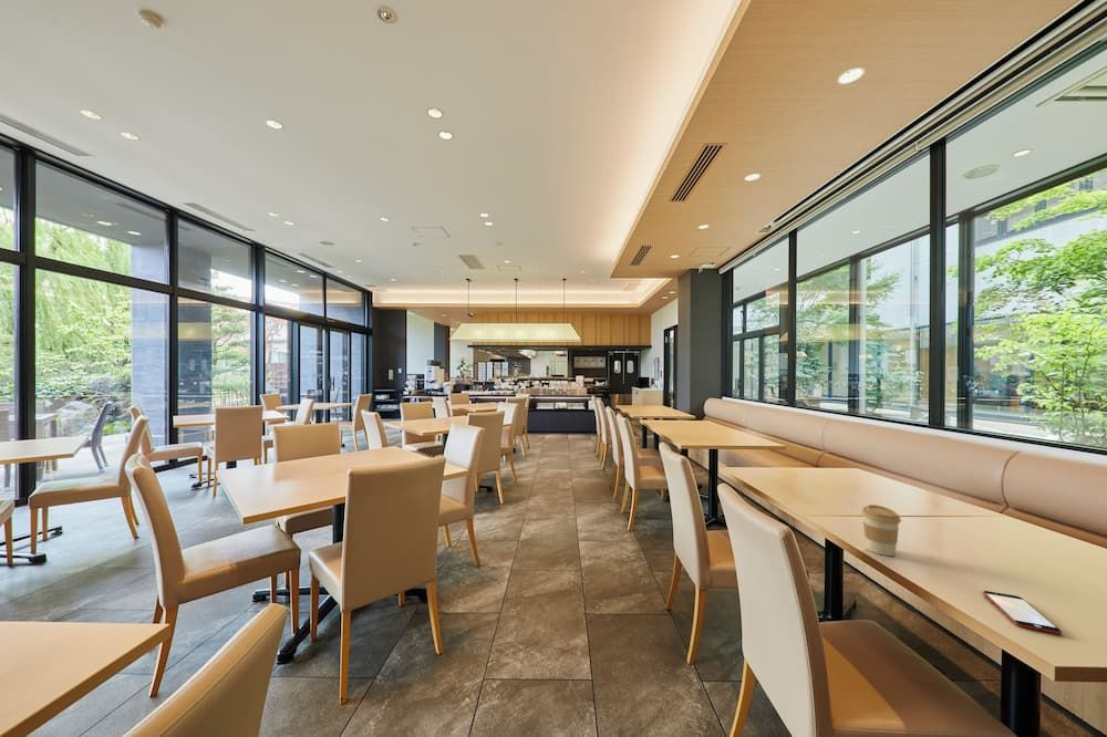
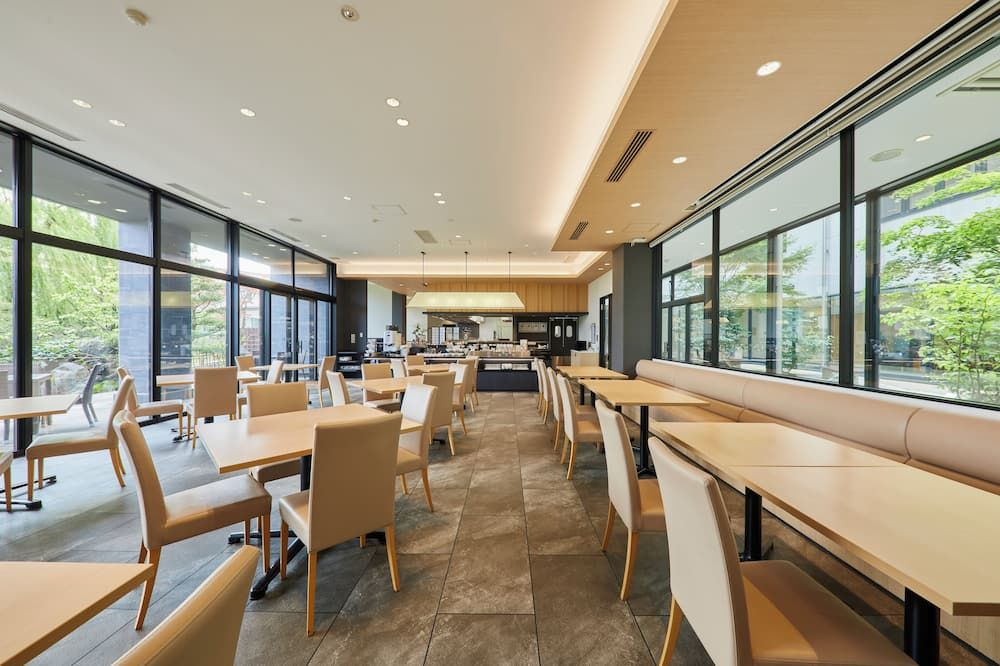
- coffee cup [860,504,902,557]
- smartphone [981,590,1064,635]
